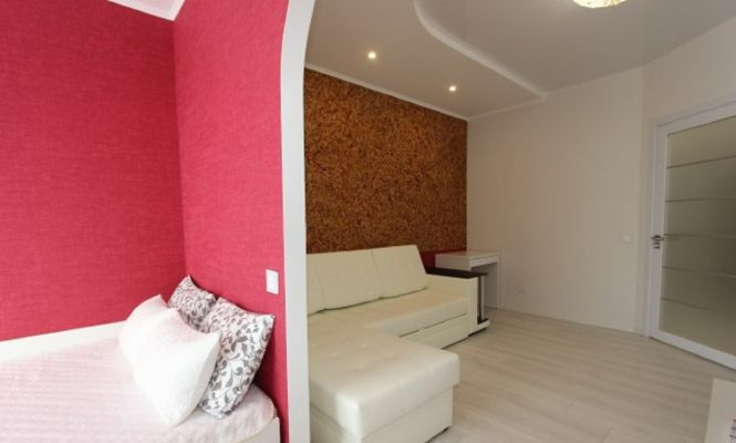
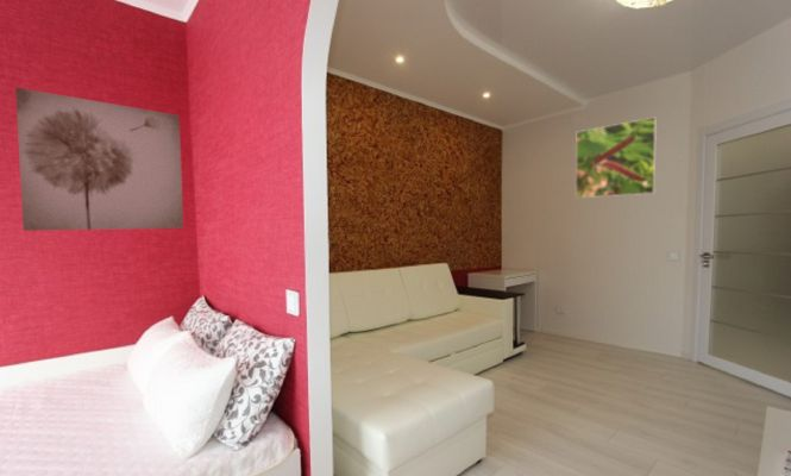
+ wall art [14,87,184,232]
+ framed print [575,117,658,199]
